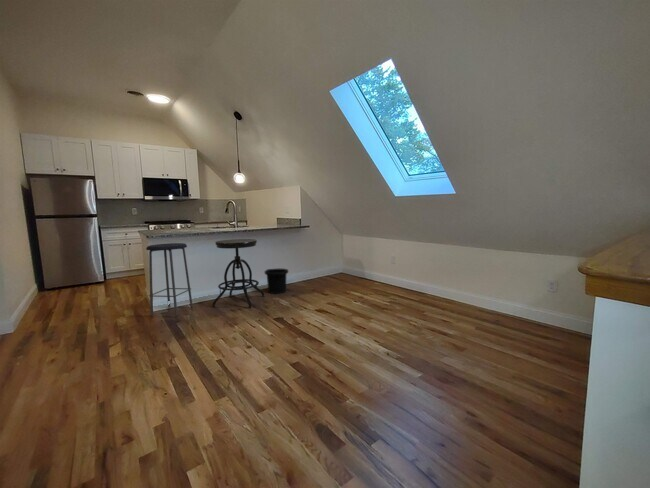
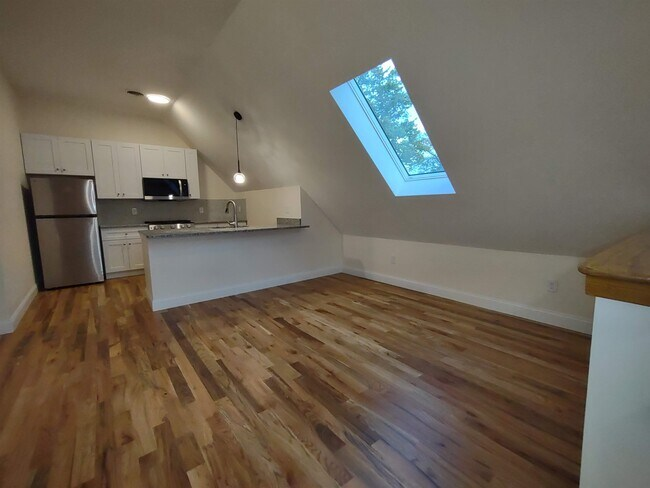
- stool [211,238,265,309]
- bar stool [145,242,194,318]
- trash can [264,268,289,295]
